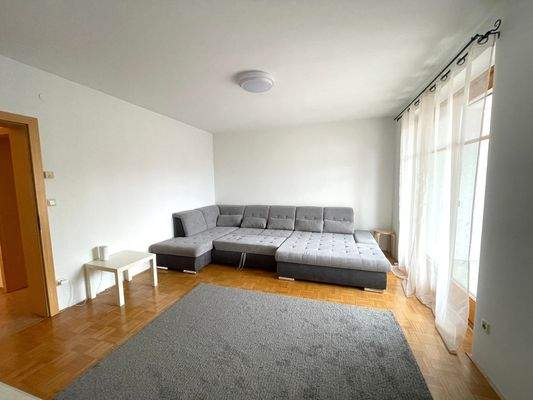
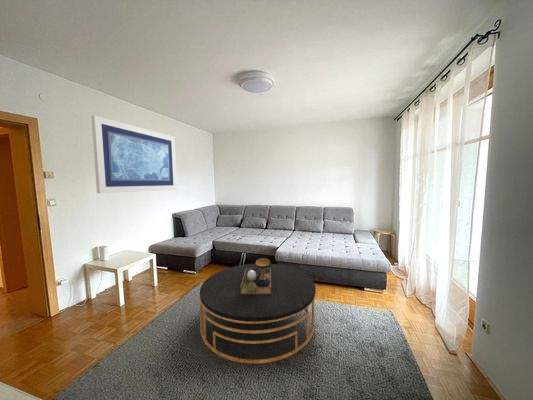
+ wall art [90,114,178,194]
+ coffee table [198,257,317,365]
